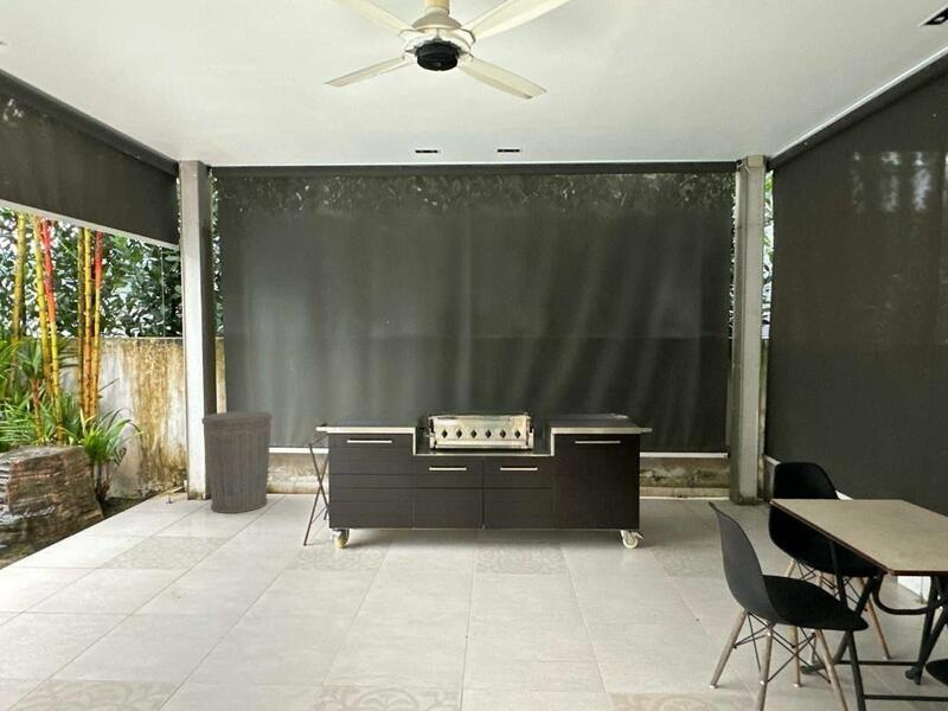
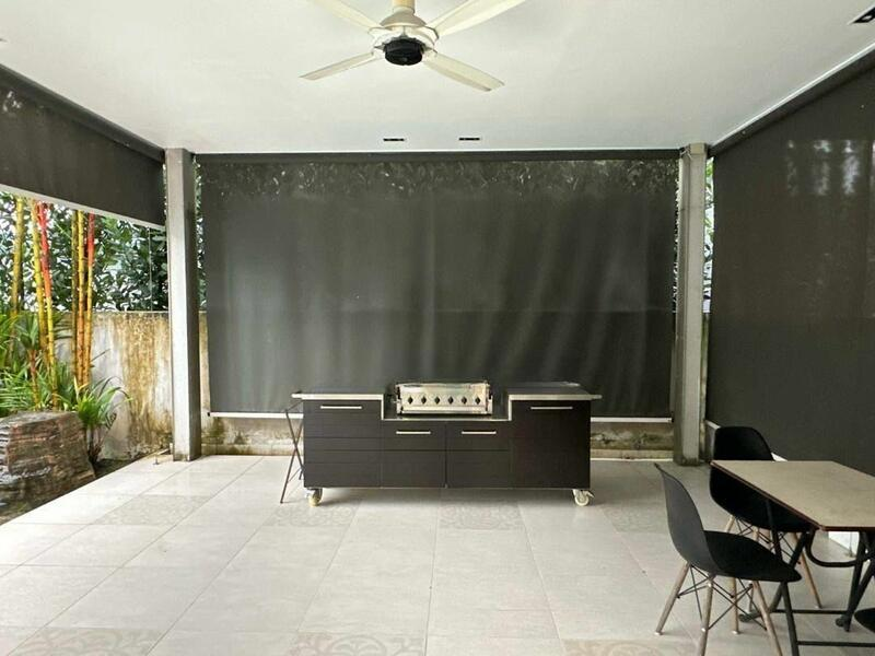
- trash can [200,410,274,514]
